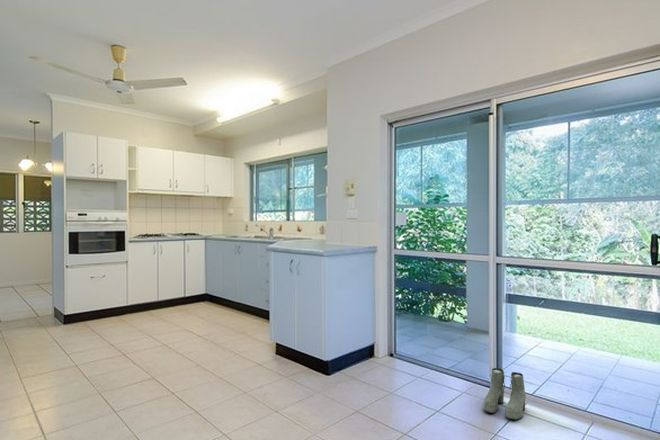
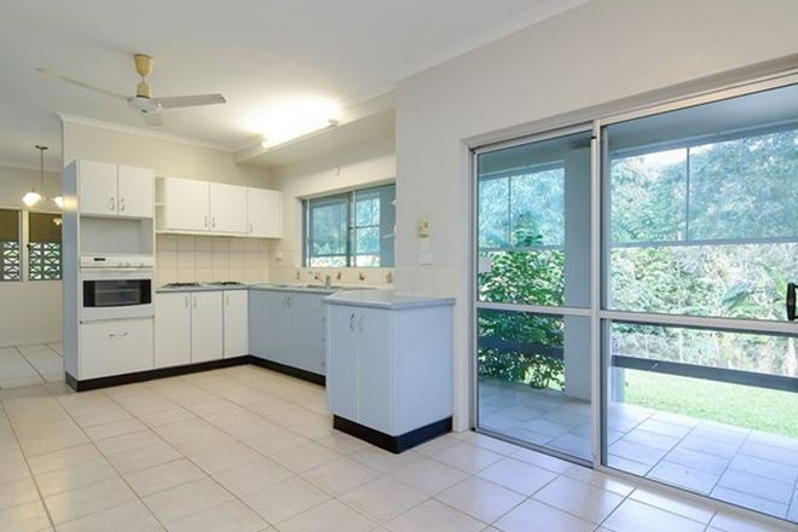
- boots [482,367,527,421]
